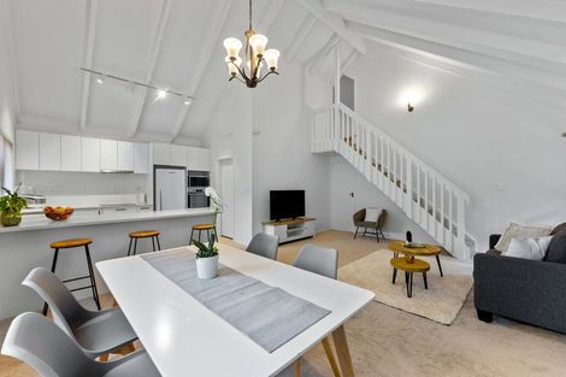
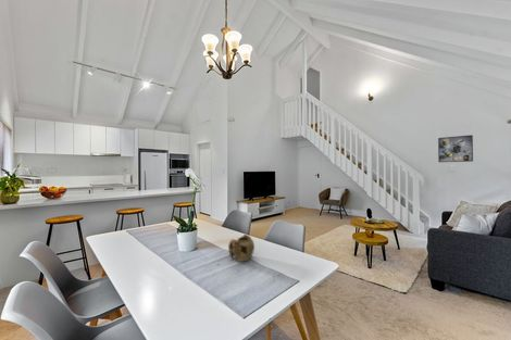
+ teapot [227,234,256,263]
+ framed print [437,134,474,163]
